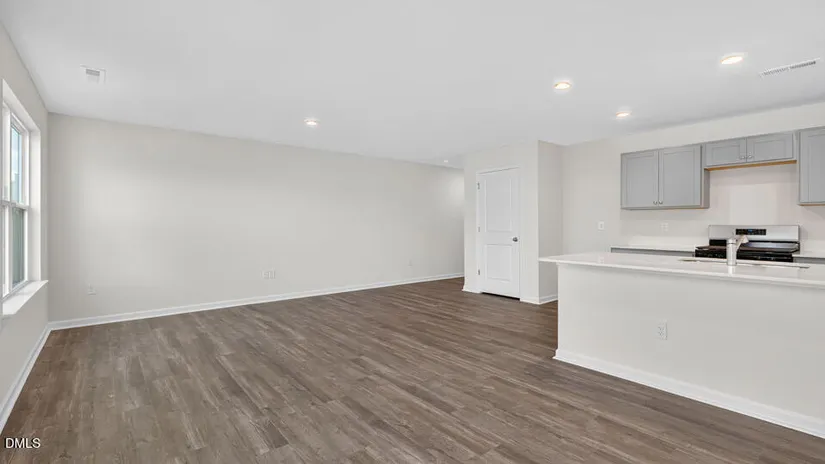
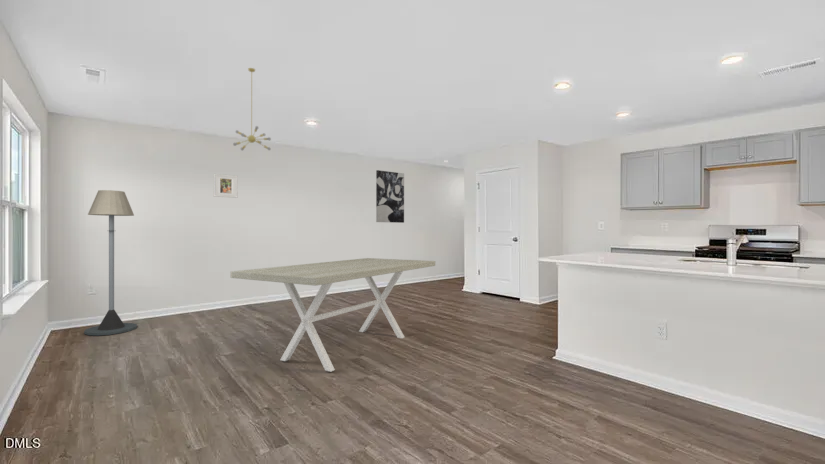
+ dining table [230,257,436,373]
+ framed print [213,173,239,199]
+ wall art [375,169,405,224]
+ floor lamp [83,189,138,337]
+ chandelier [232,67,272,151]
